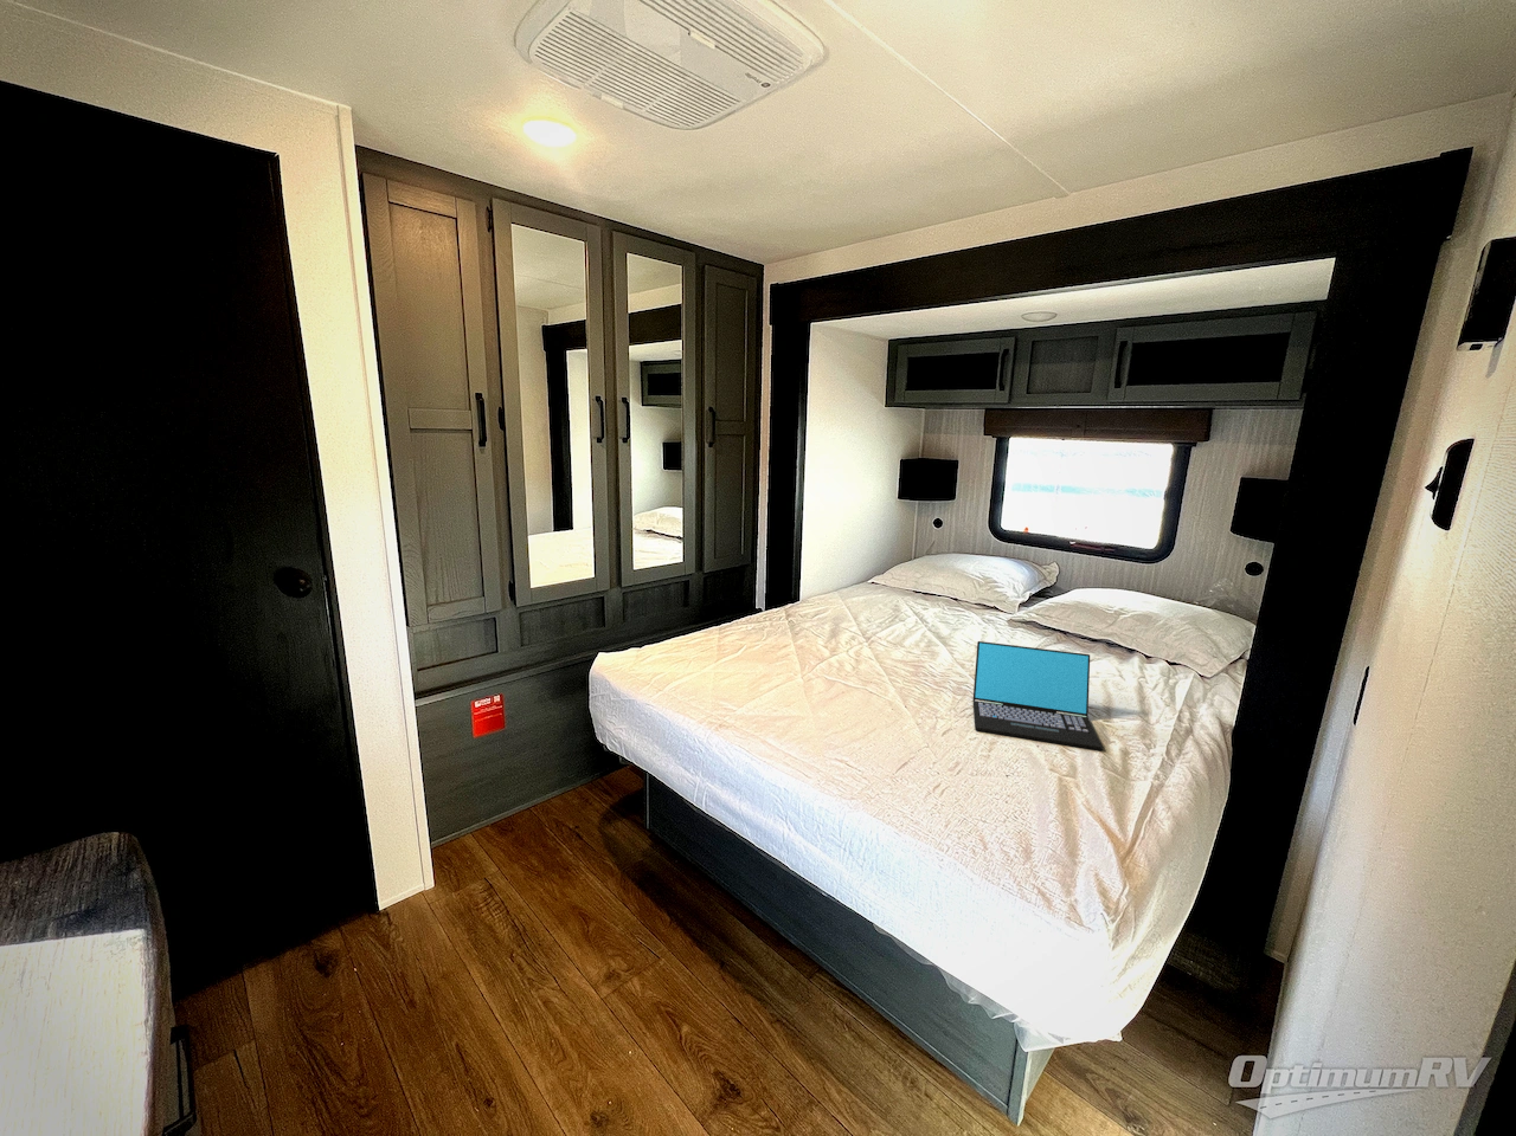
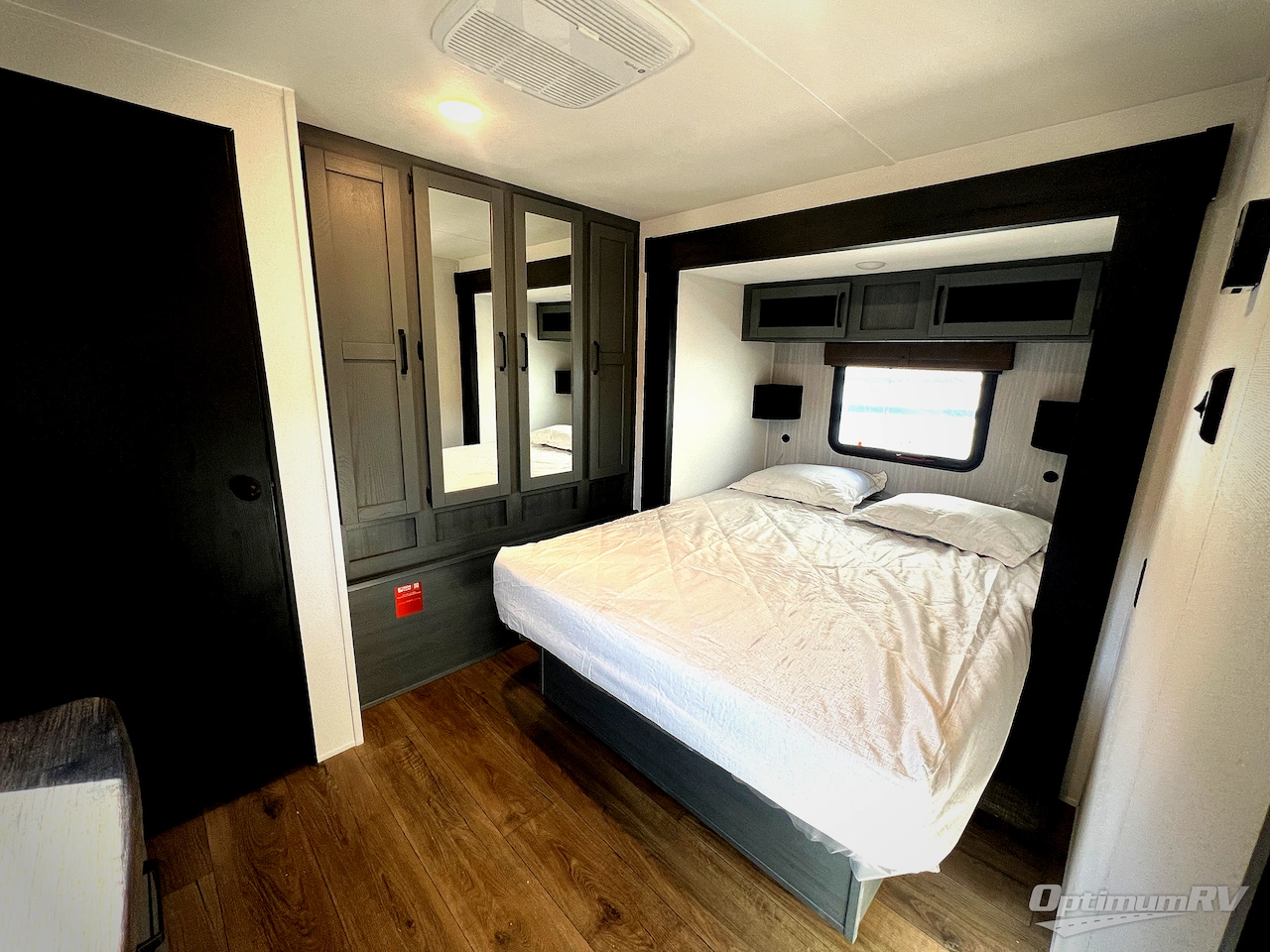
- laptop [973,640,1104,752]
